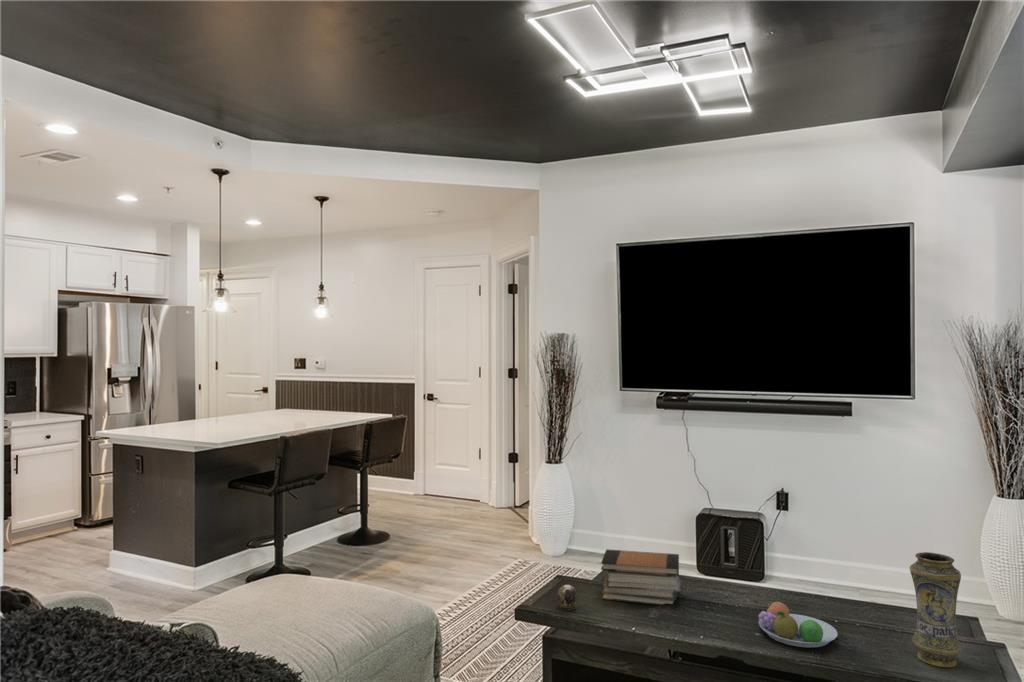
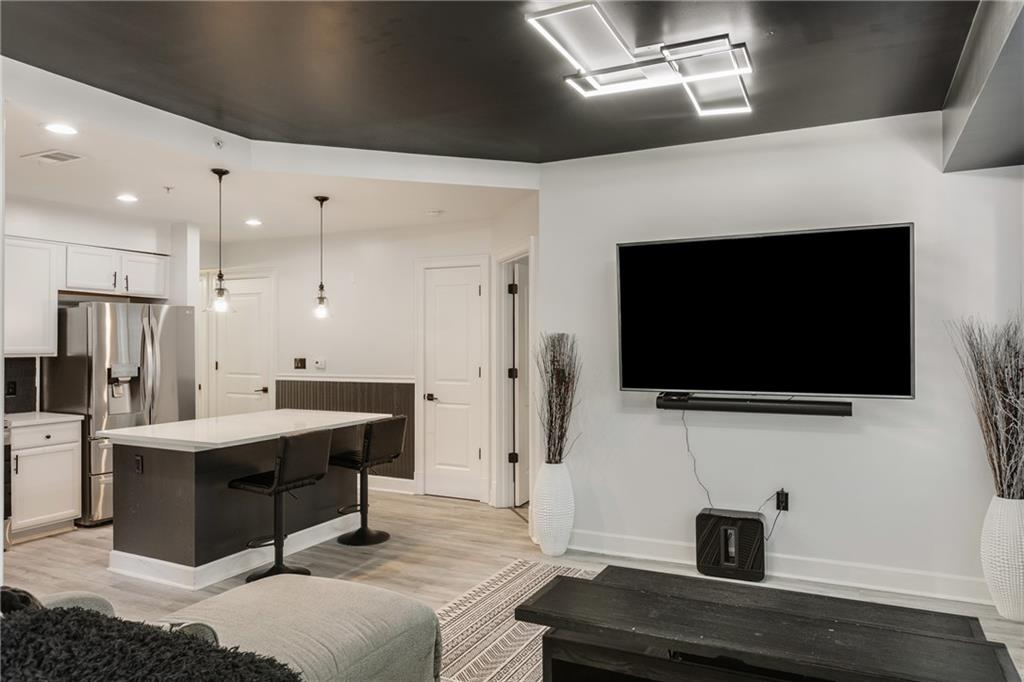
- book stack [600,548,682,606]
- decorative egg [556,584,579,611]
- vase [909,551,963,668]
- fruit bowl [758,599,838,649]
